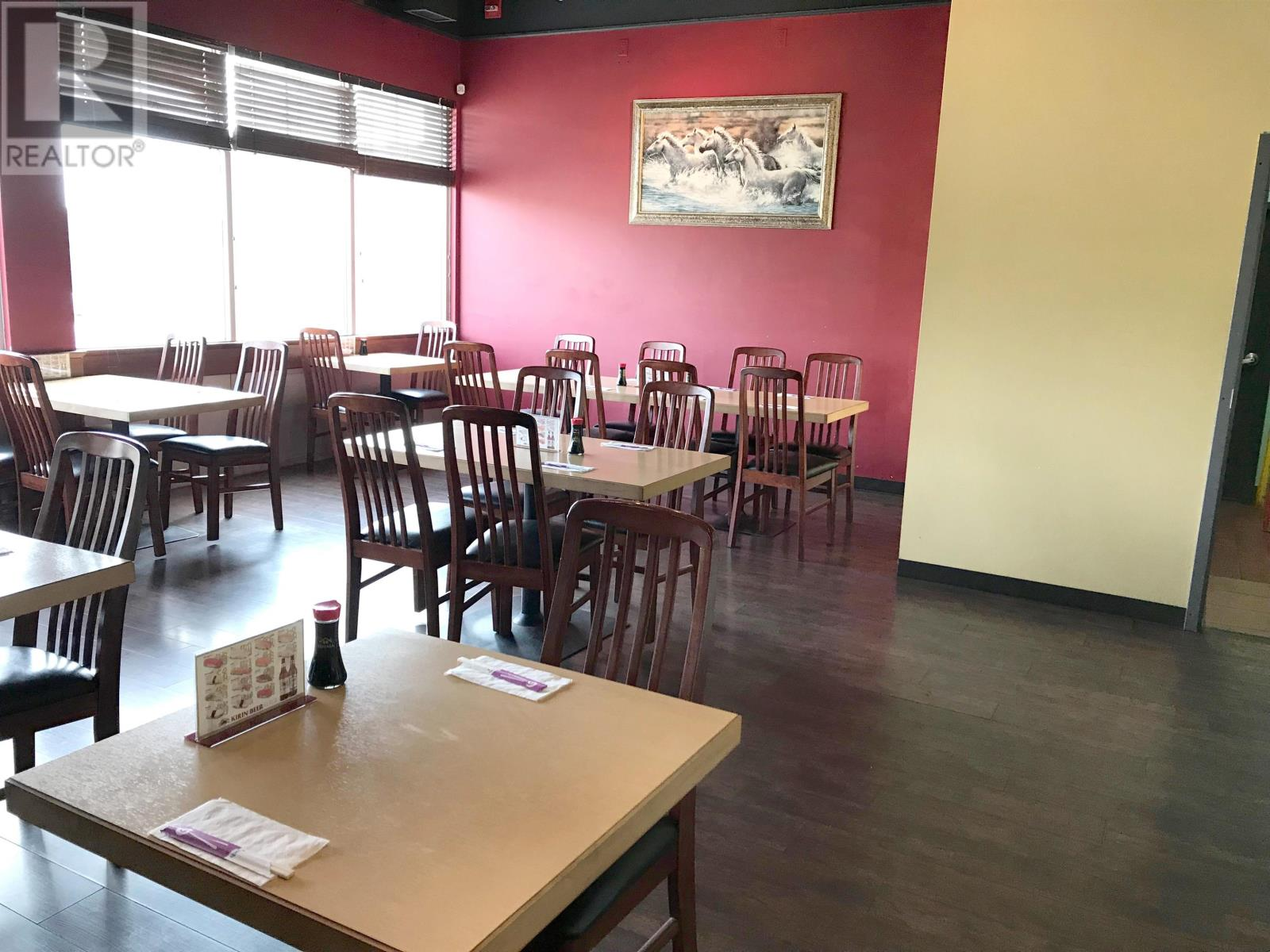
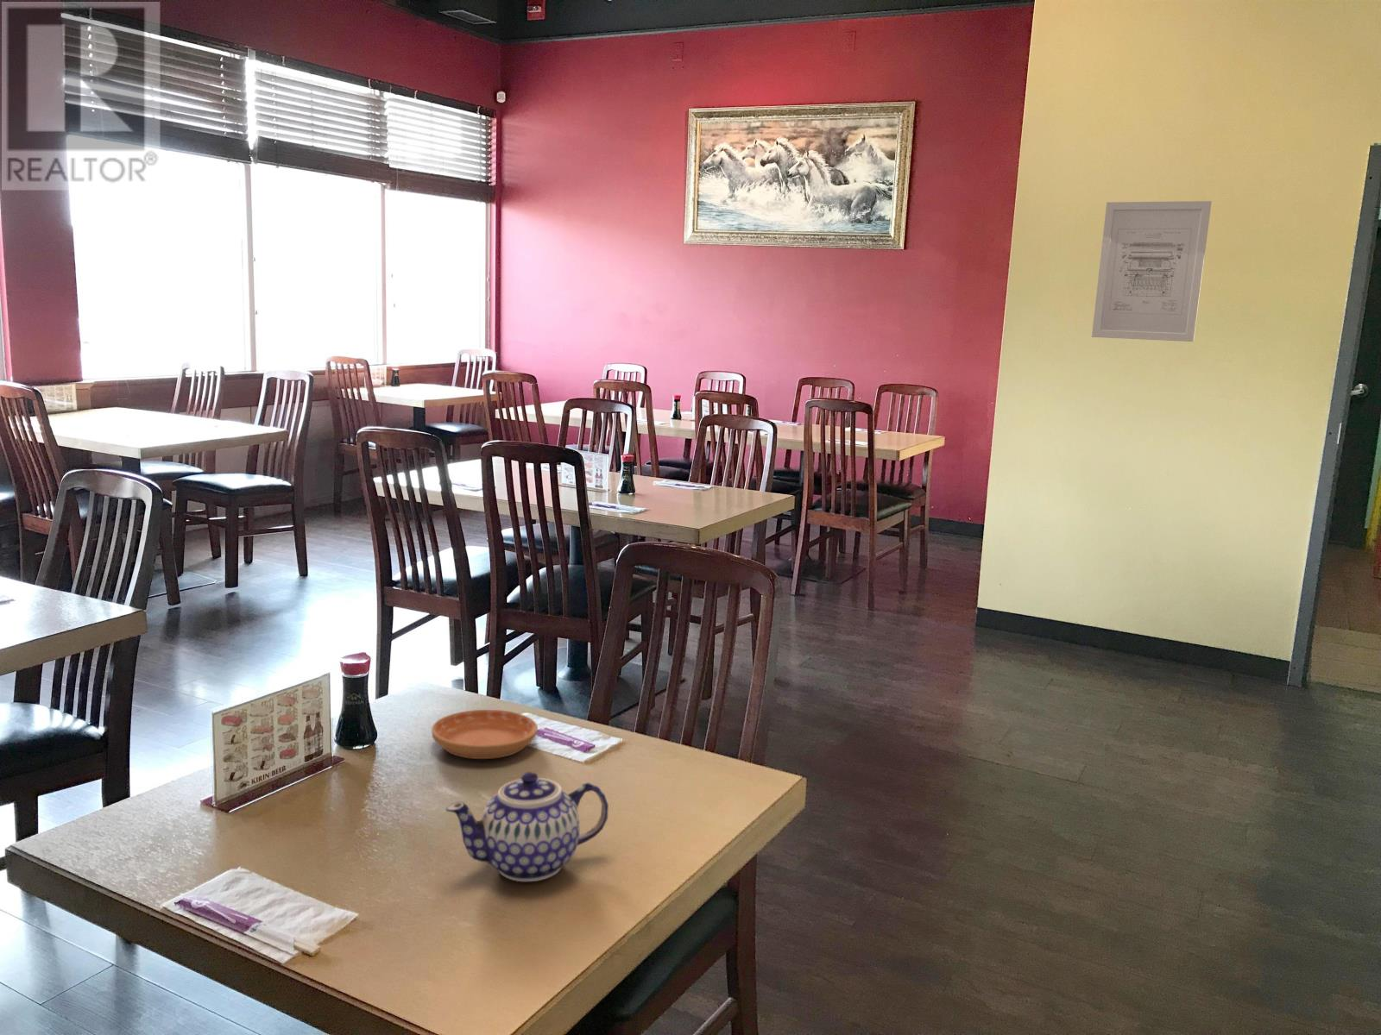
+ teapot [446,771,609,883]
+ saucer [431,709,538,760]
+ wall art [1091,200,1211,342]
